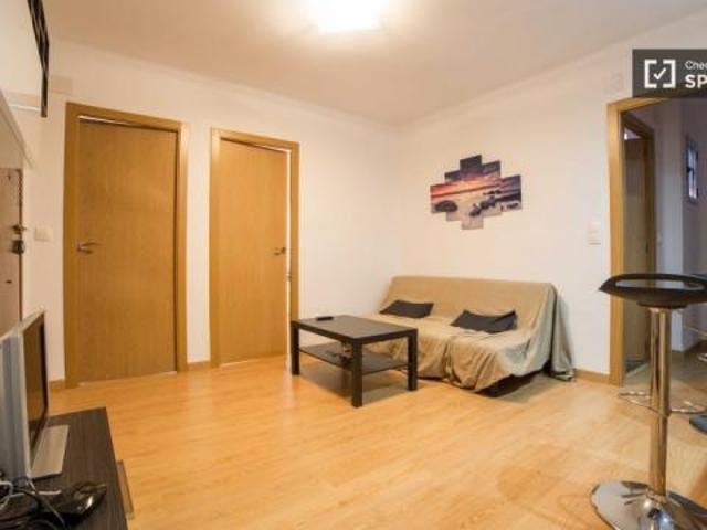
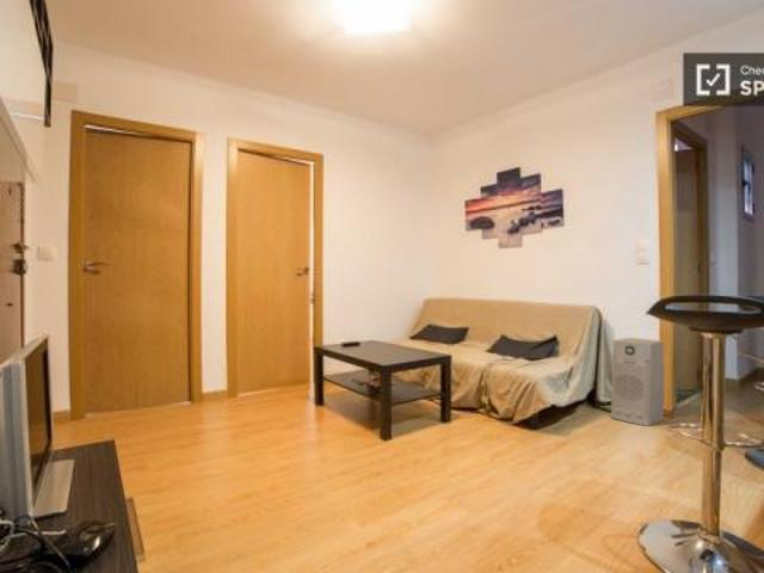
+ air purifier [610,337,665,427]
